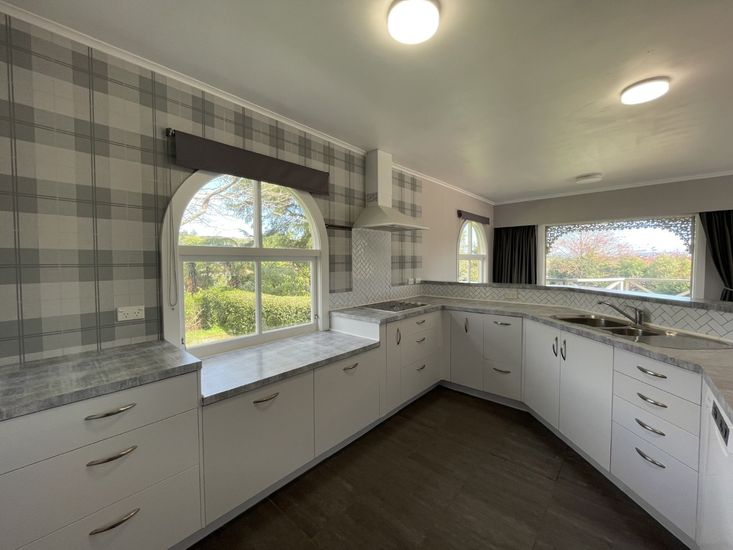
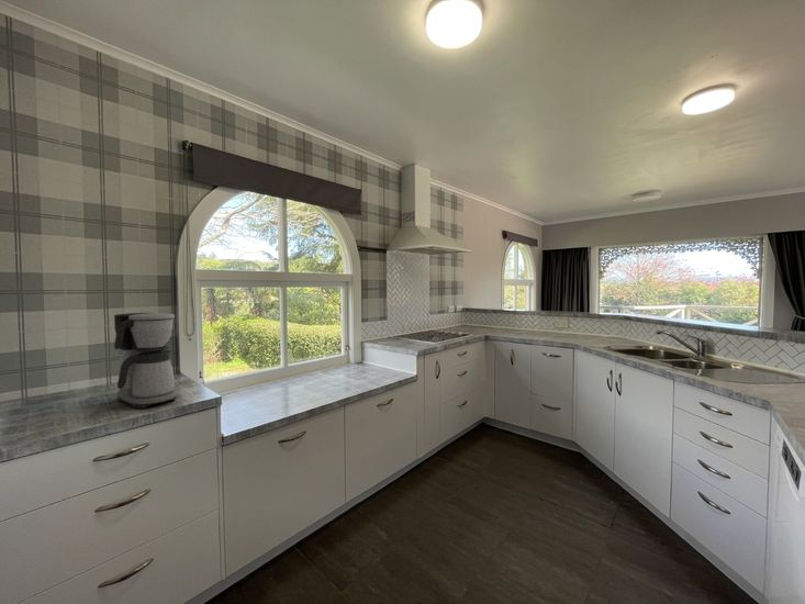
+ coffee maker [113,312,178,410]
